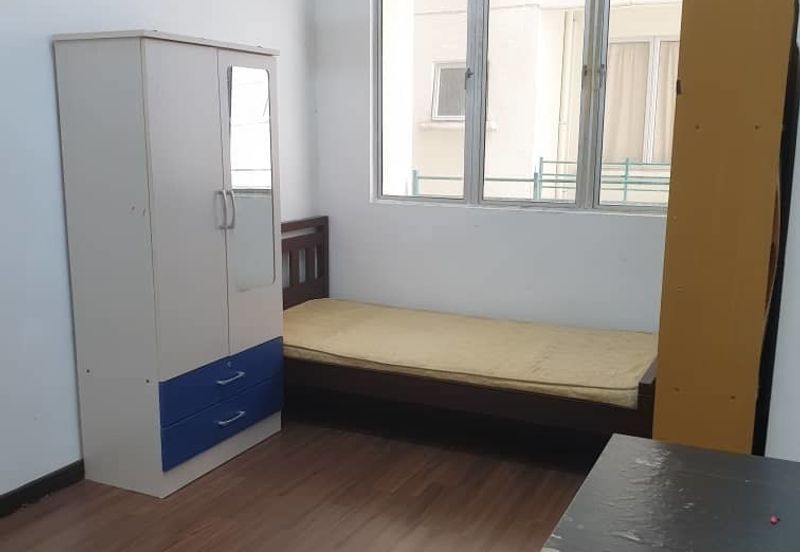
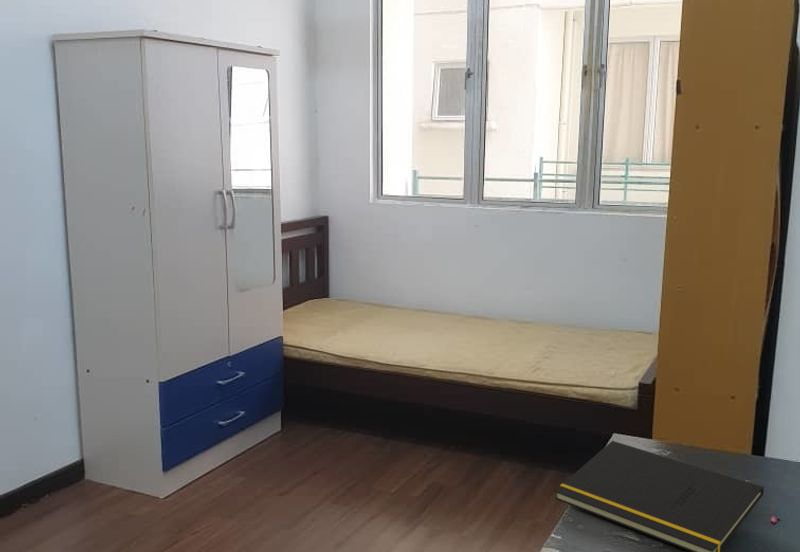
+ notepad [554,440,765,552]
